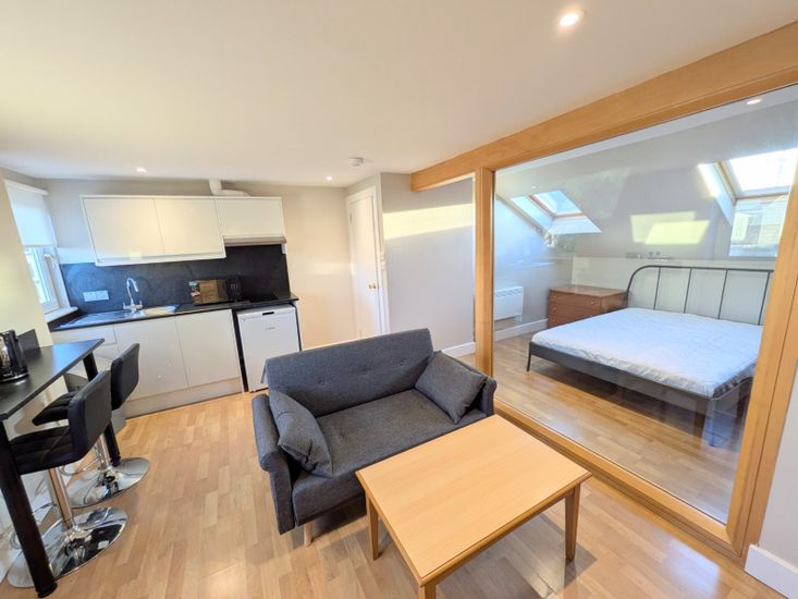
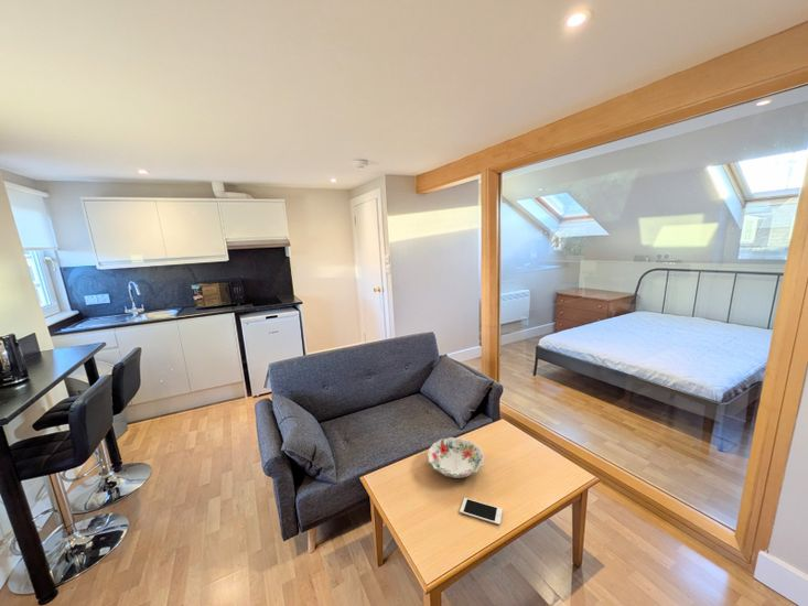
+ decorative bowl [427,436,485,479]
+ cell phone [459,497,504,526]
